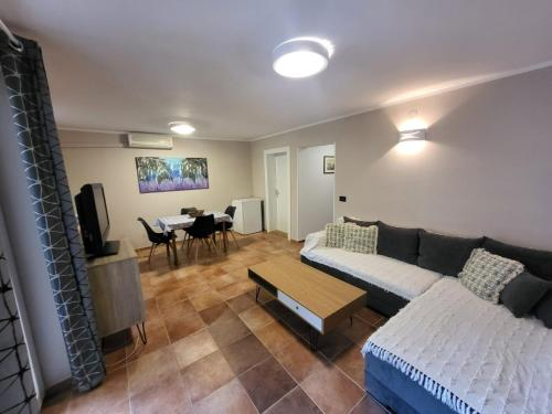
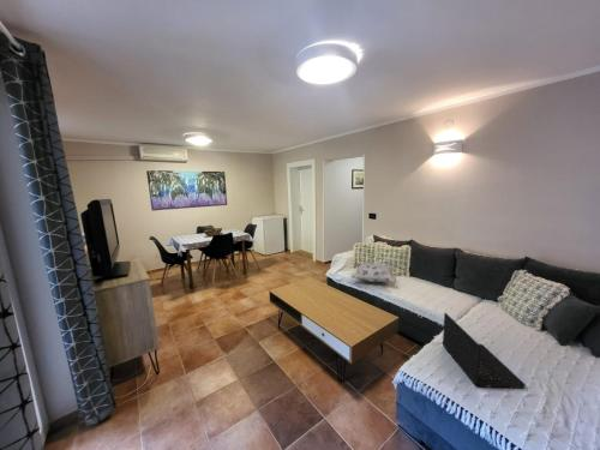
+ decorative pillow [349,260,396,283]
+ laptop [442,312,527,389]
